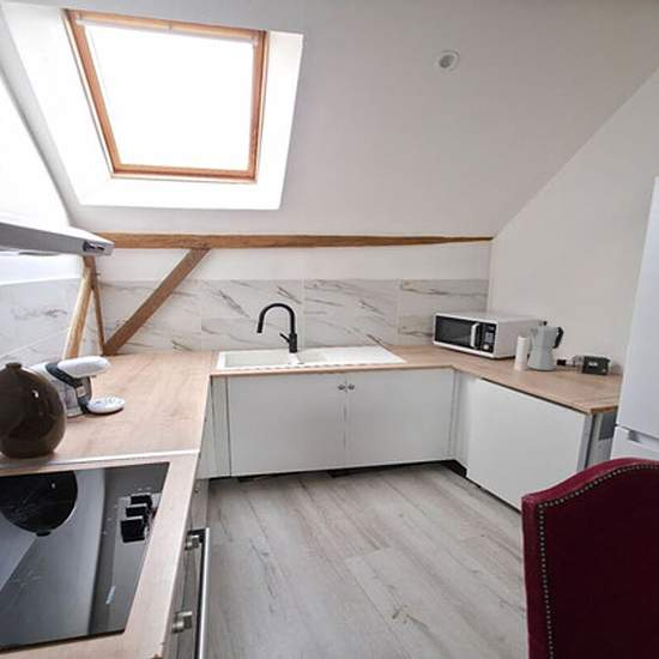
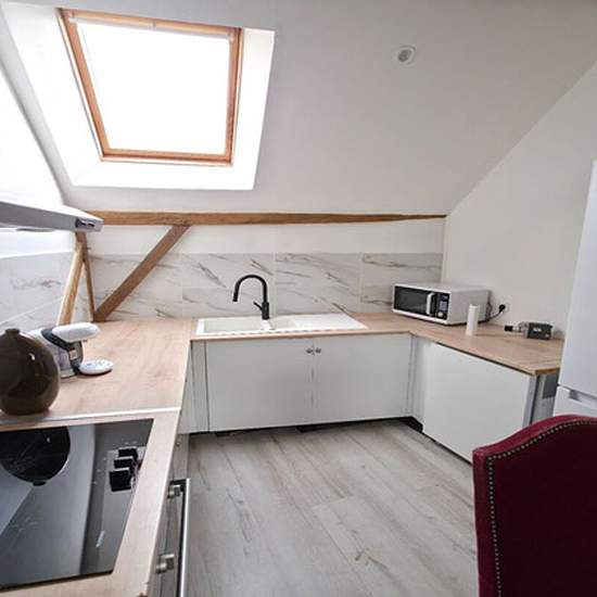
- moka pot [526,320,566,371]
